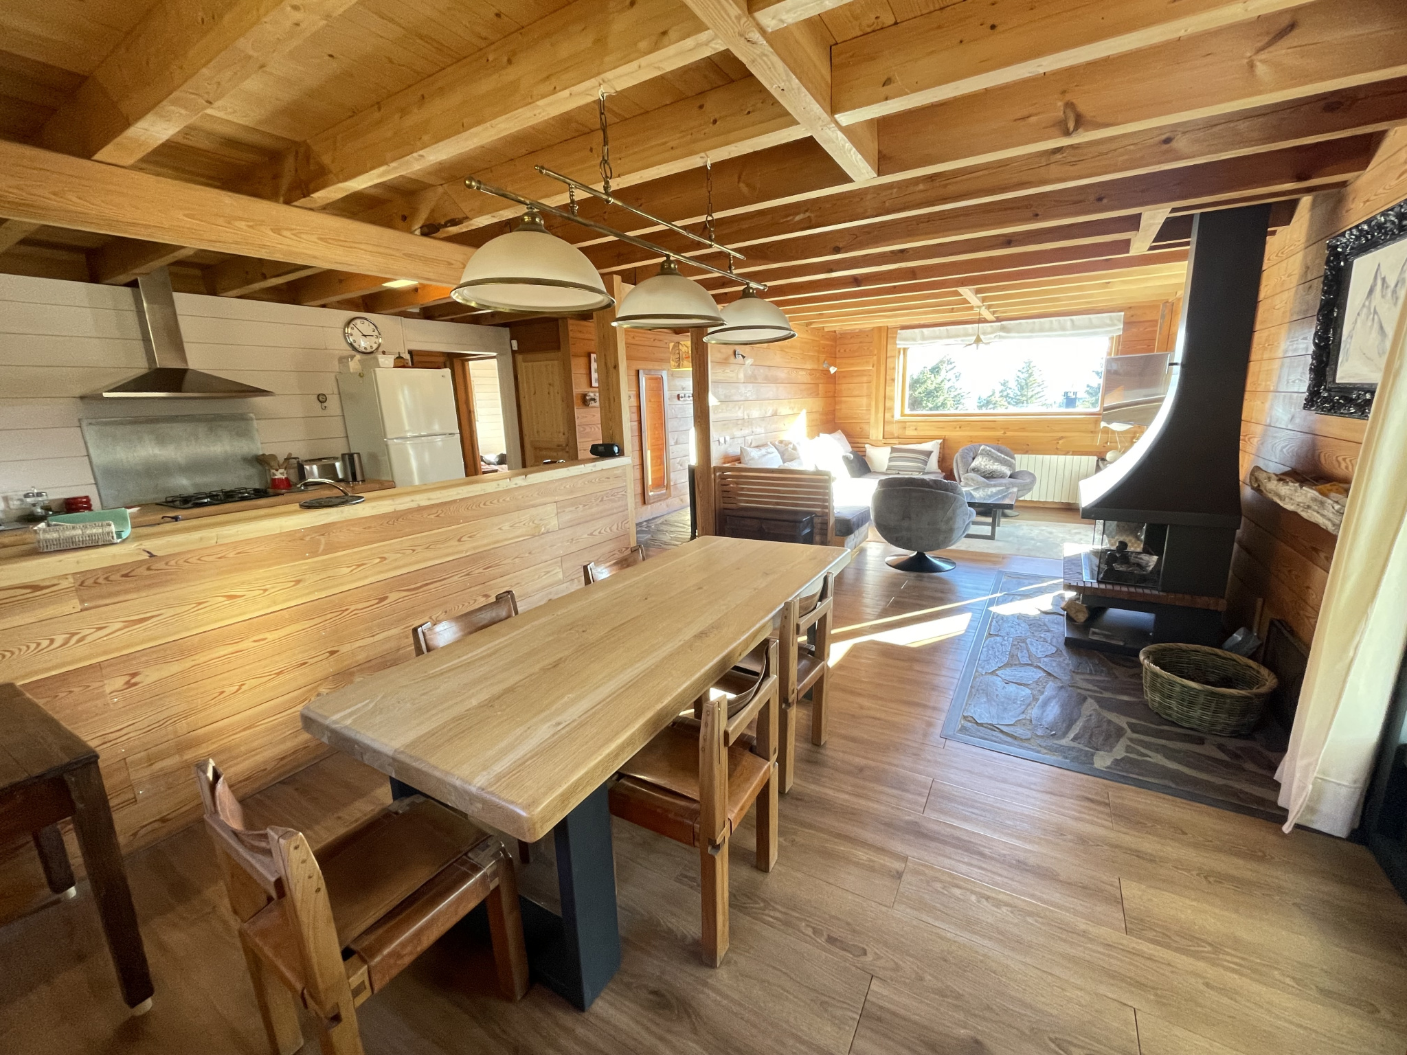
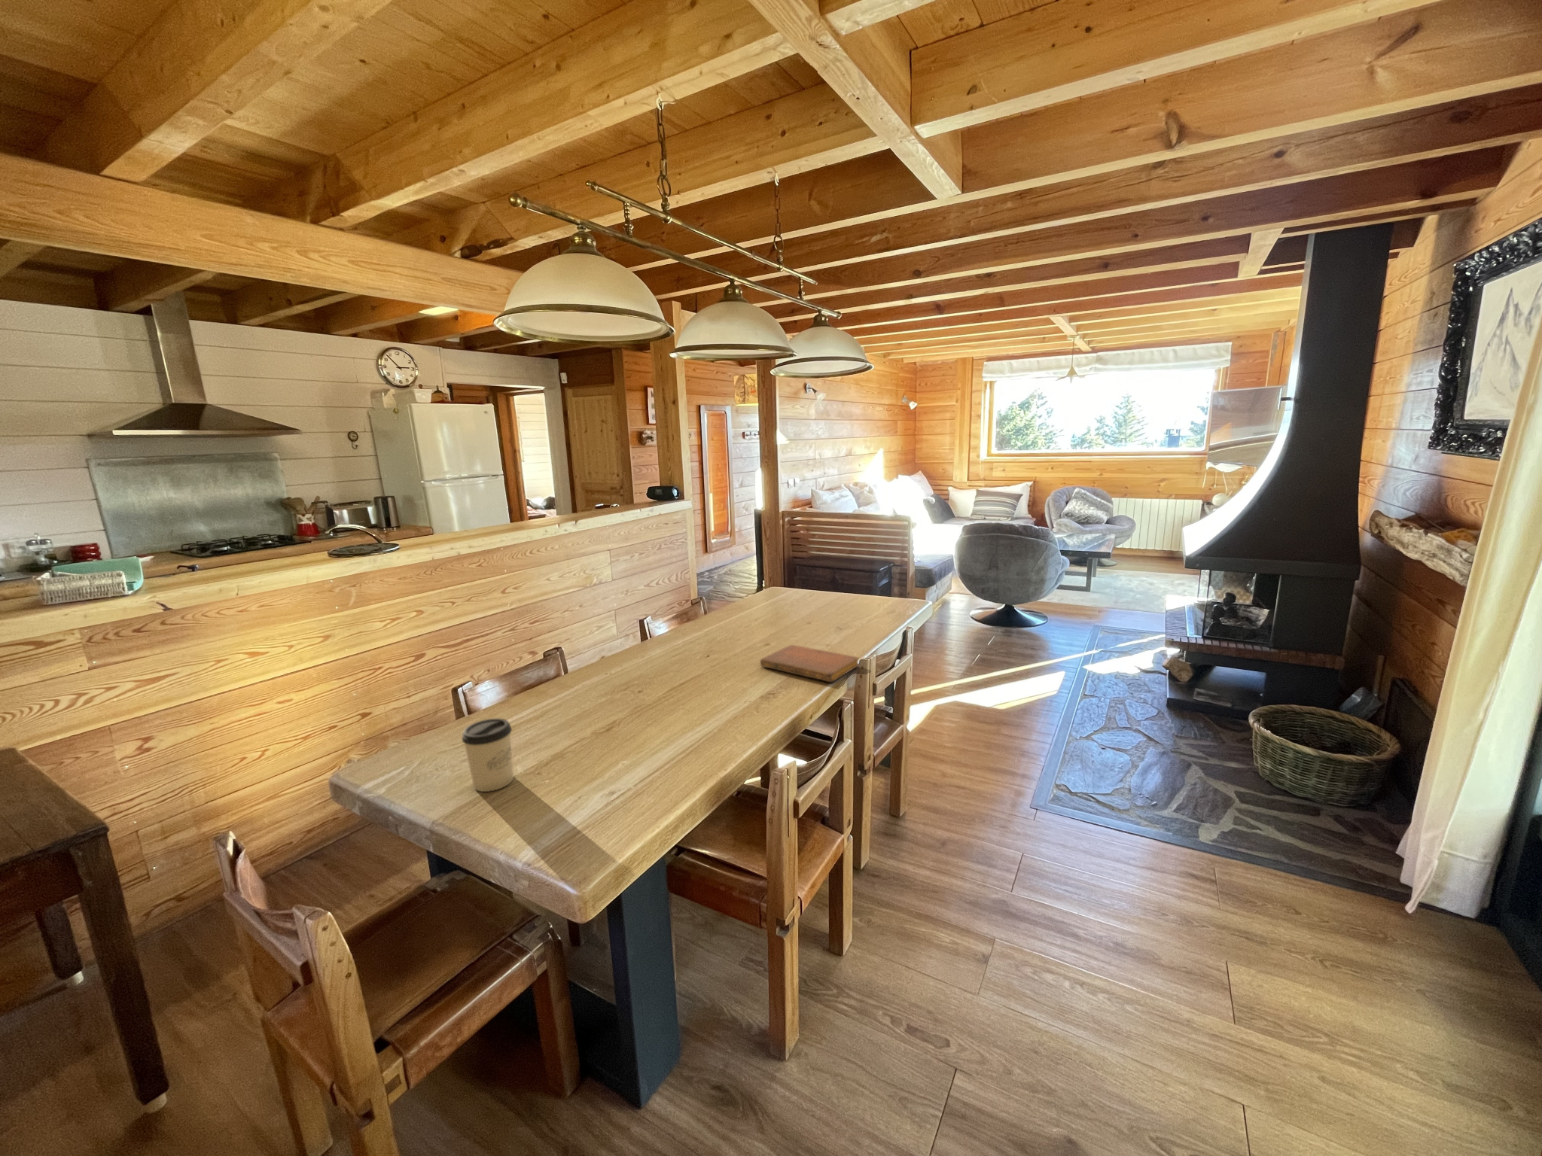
+ cup [461,718,515,793]
+ notebook [760,645,860,684]
